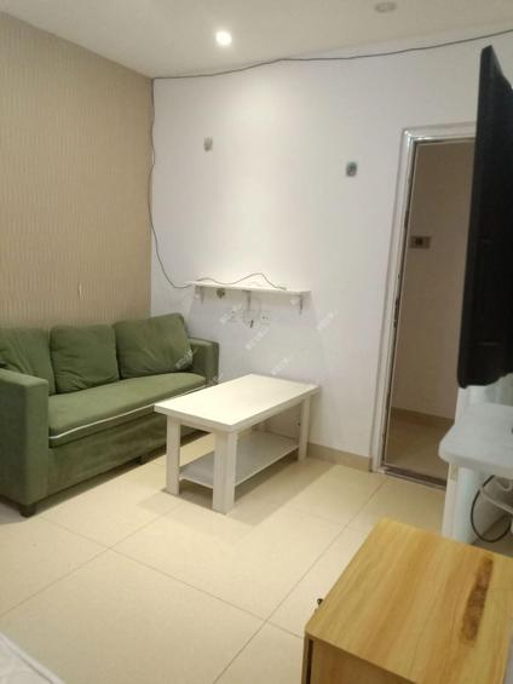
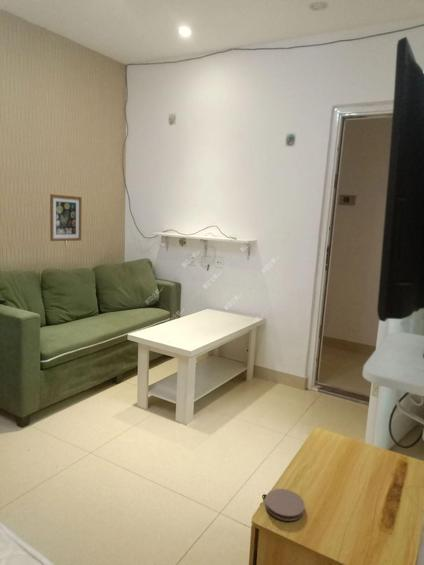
+ coaster [264,488,306,522]
+ wall art [49,193,83,242]
